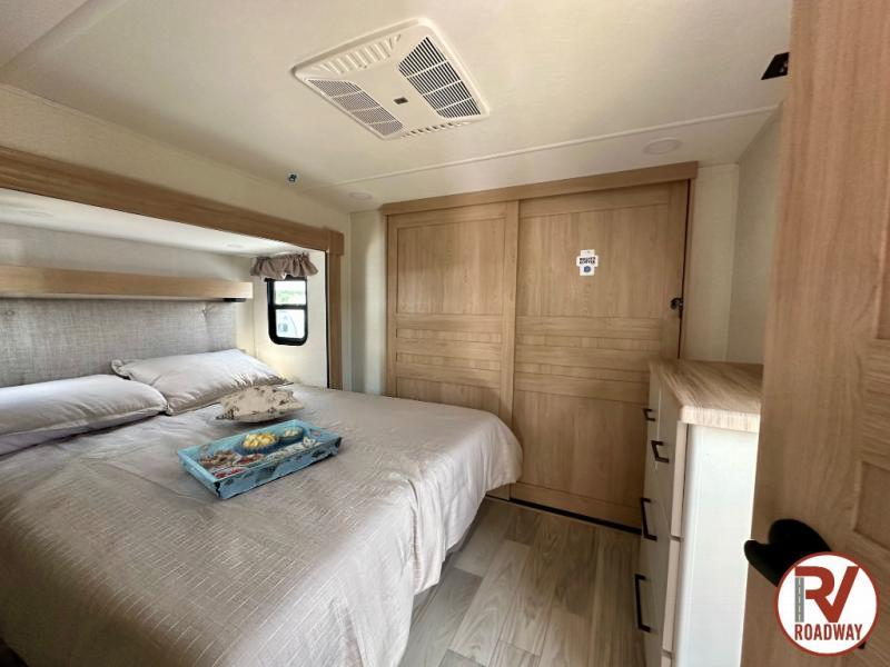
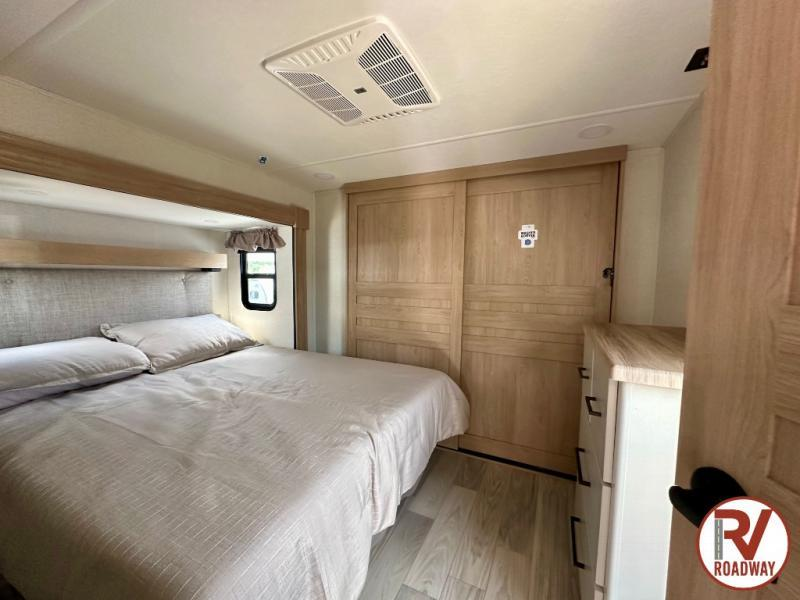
- decorative pillow [214,385,309,424]
- serving tray [174,418,344,501]
